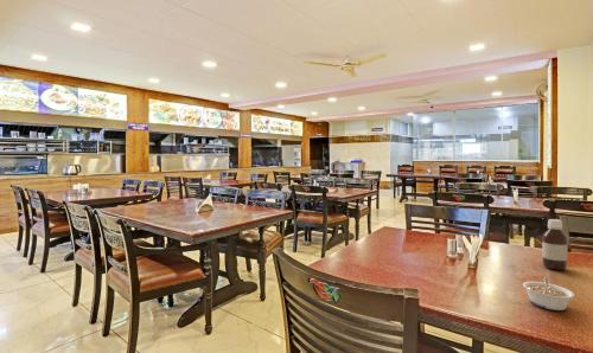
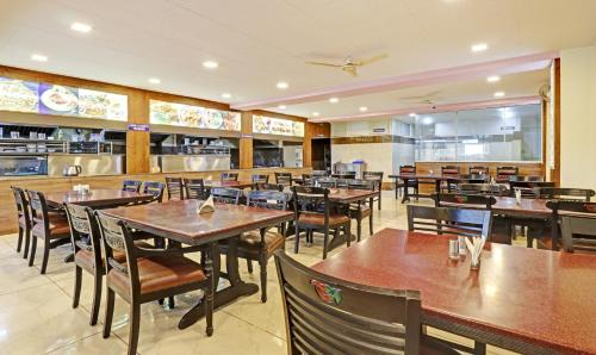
- bottle [541,218,568,271]
- legume [522,276,576,312]
